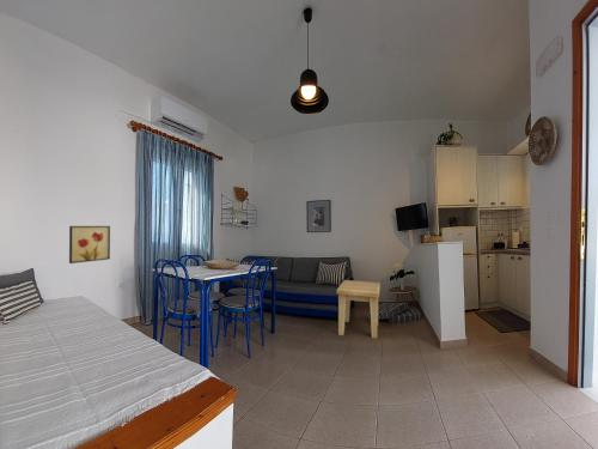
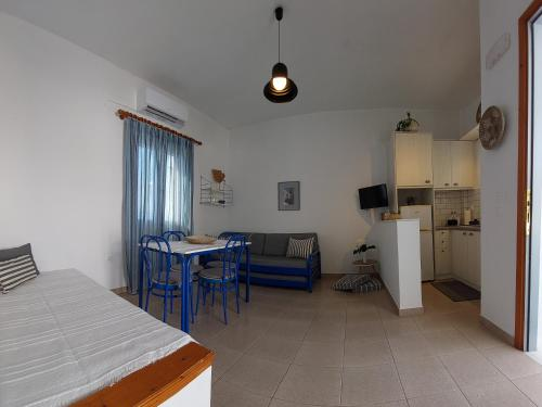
- side table [336,279,382,339]
- wall art [68,225,111,265]
